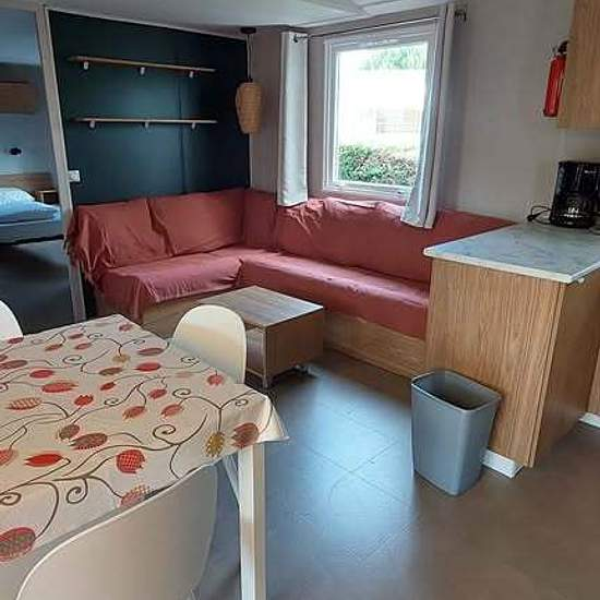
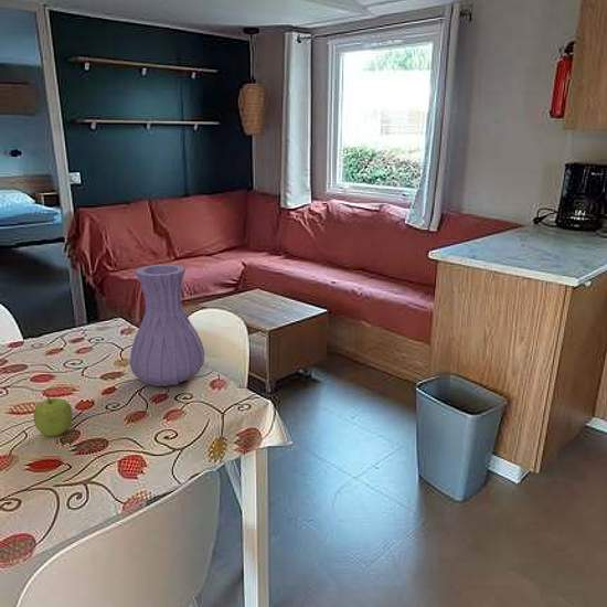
+ vase [129,263,205,387]
+ fruit [33,396,73,437]
